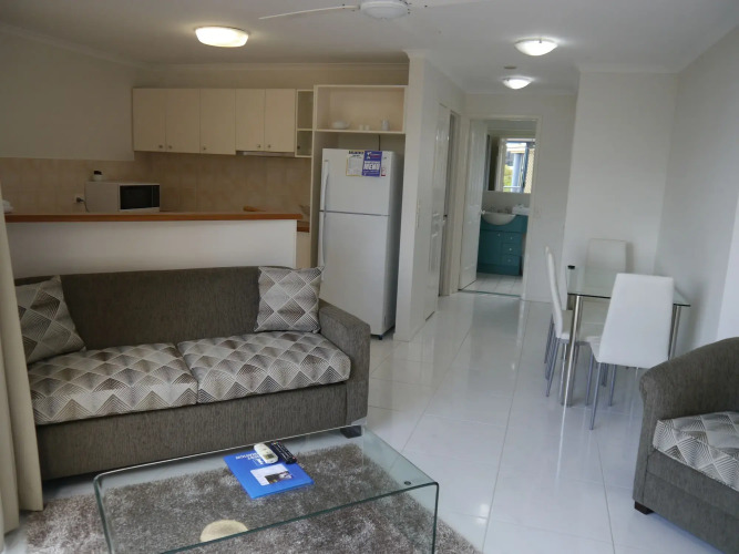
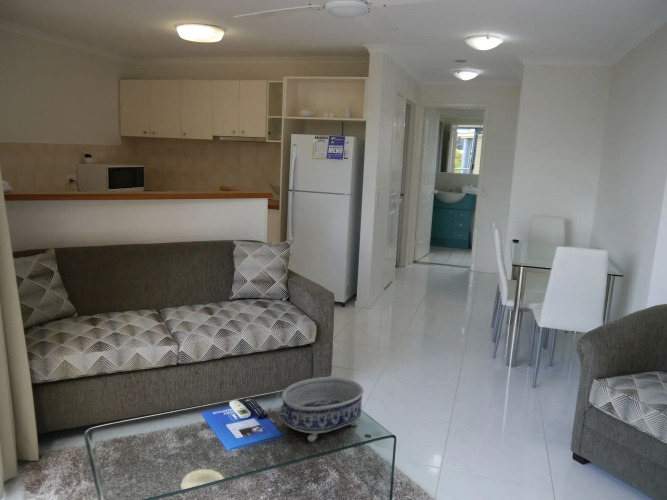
+ decorative bowl [278,376,365,443]
